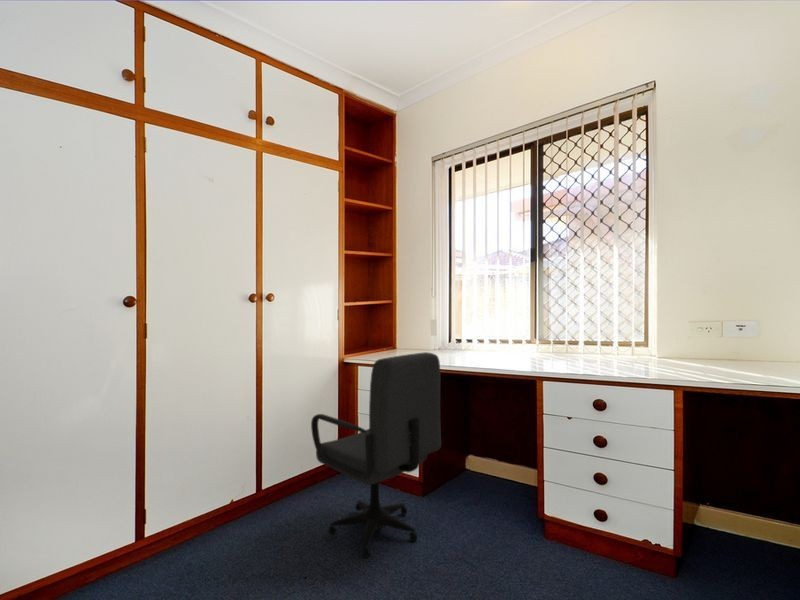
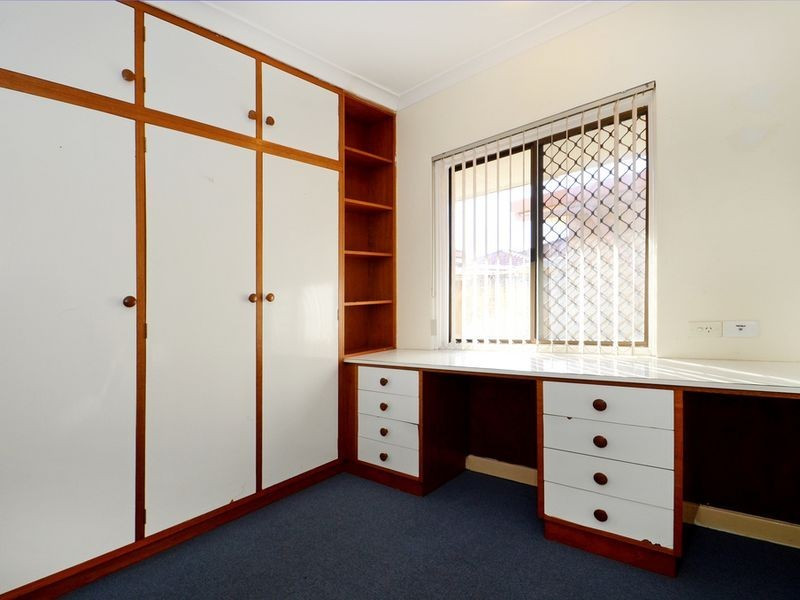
- office chair [310,351,442,559]
